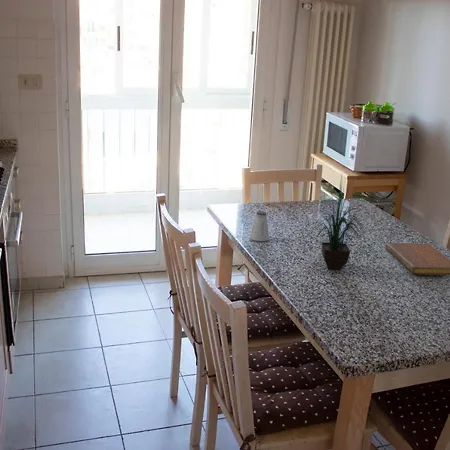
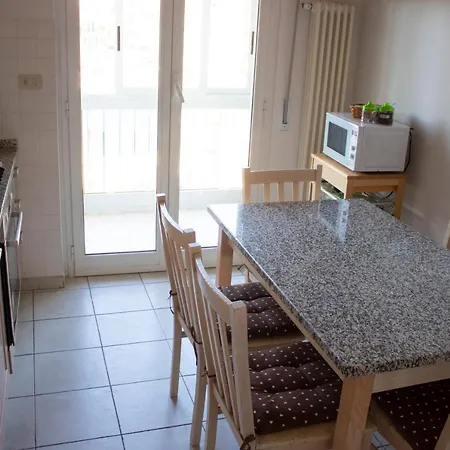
- potted plant [310,166,368,271]
- notebook [385,242,450,276]
- saltshaker [249,210,270,242]
